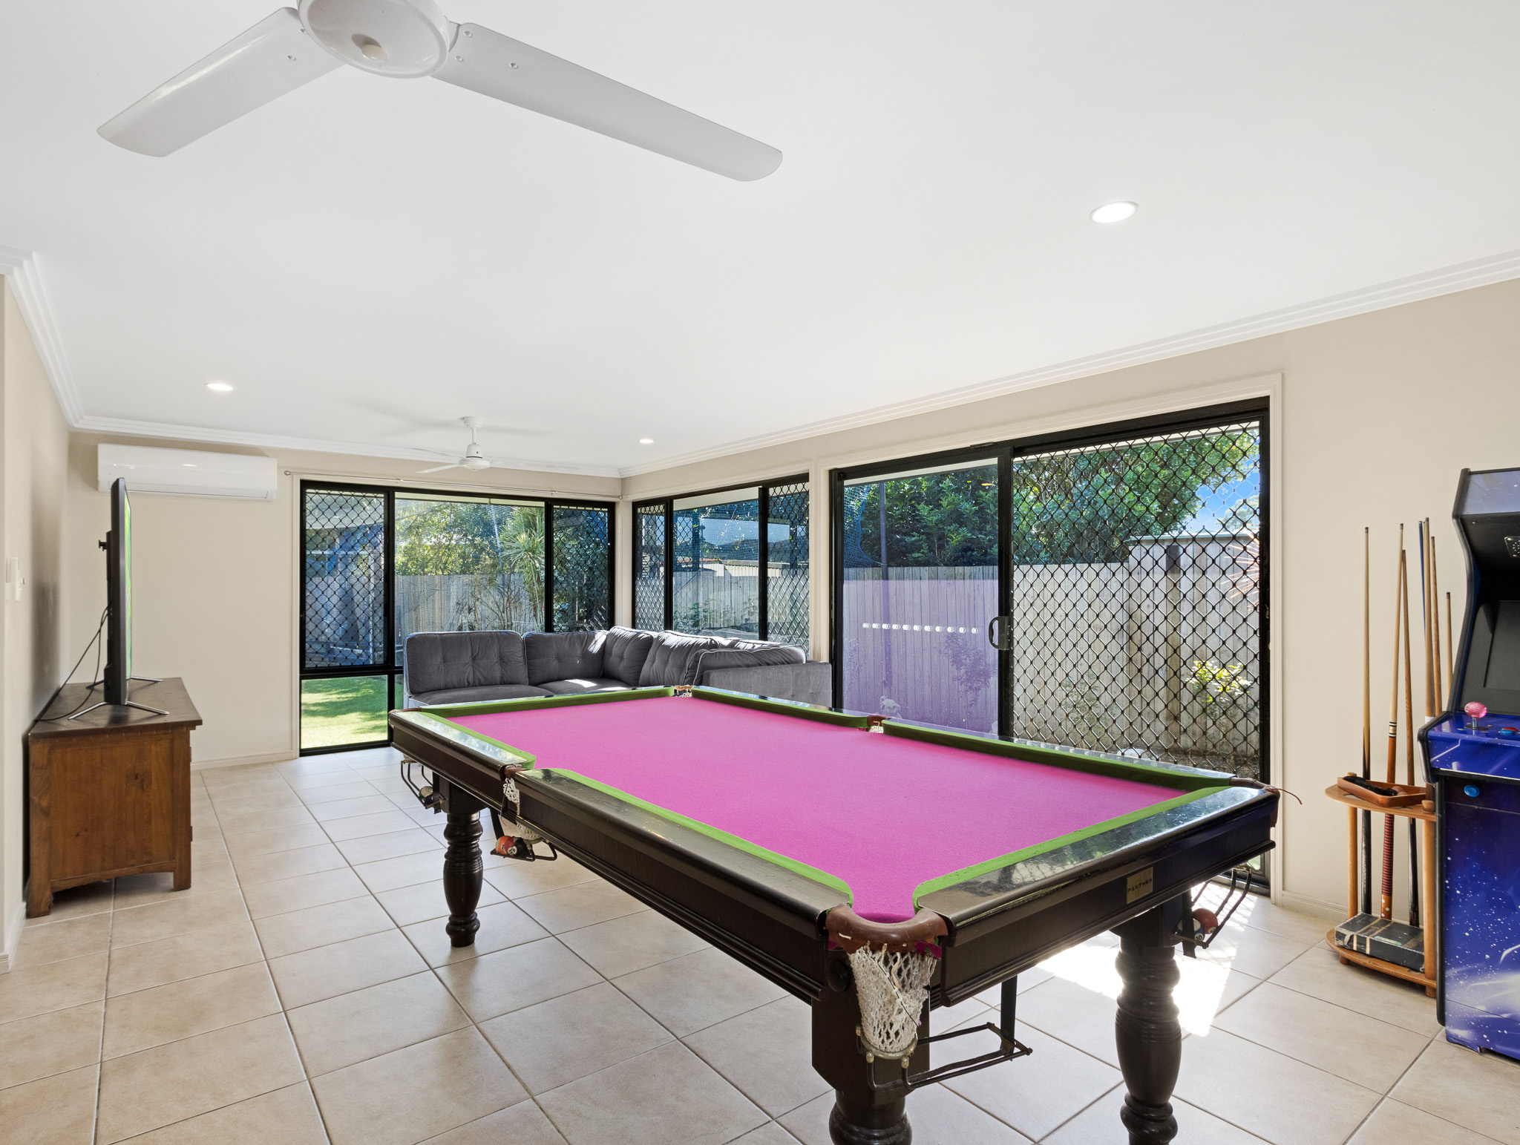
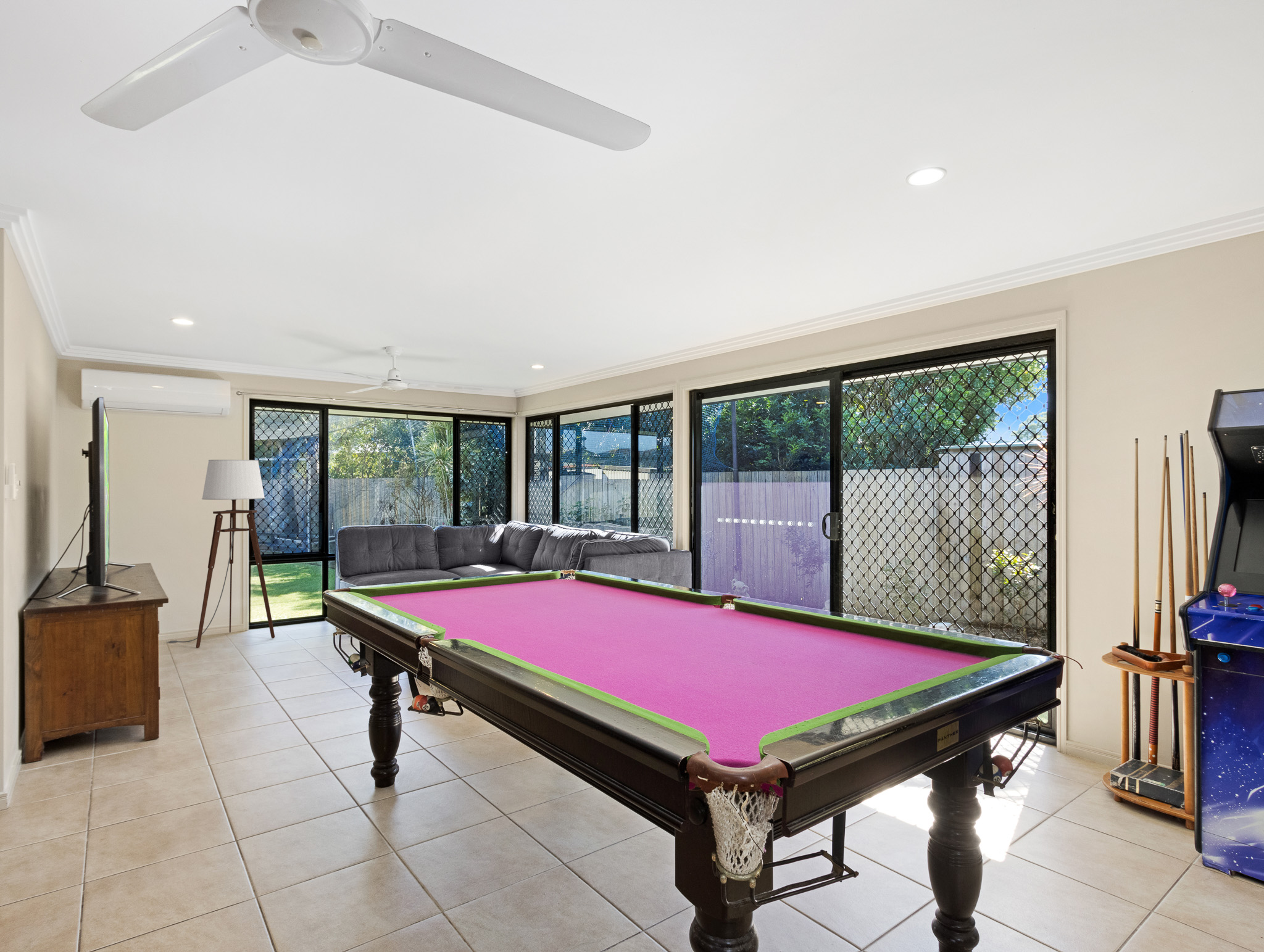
+ floor lamp [165,459,275,648]
